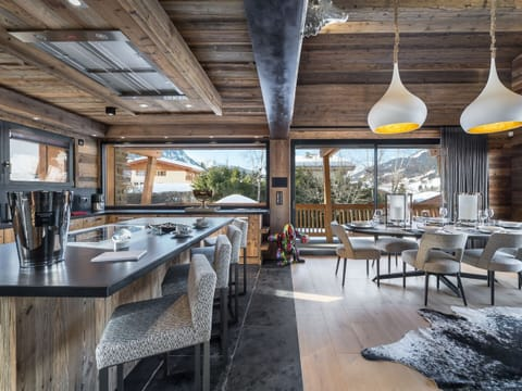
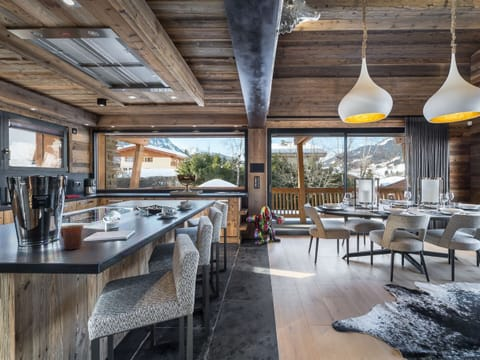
+ mug [60,224,85,251]
